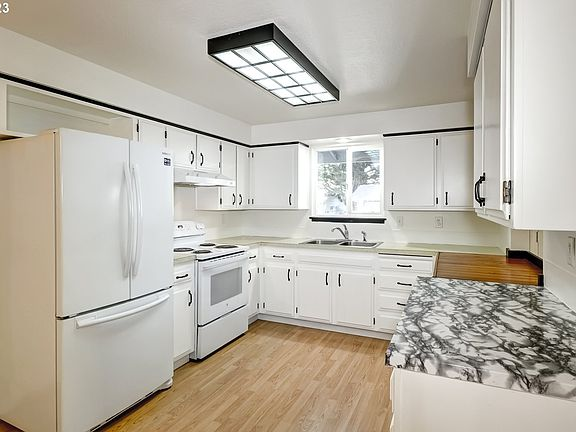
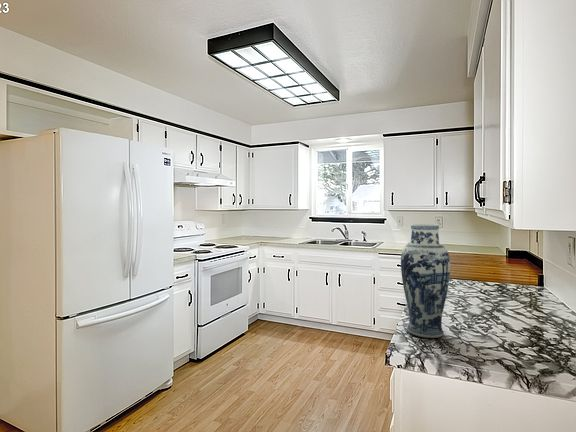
+ vase [400,223,451,339]
